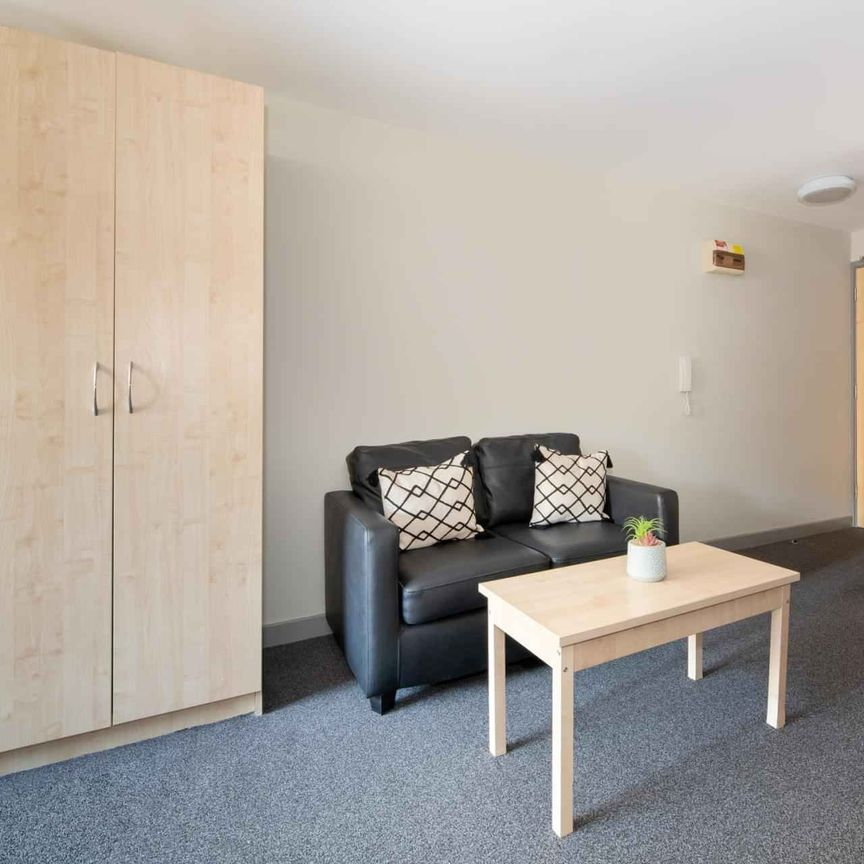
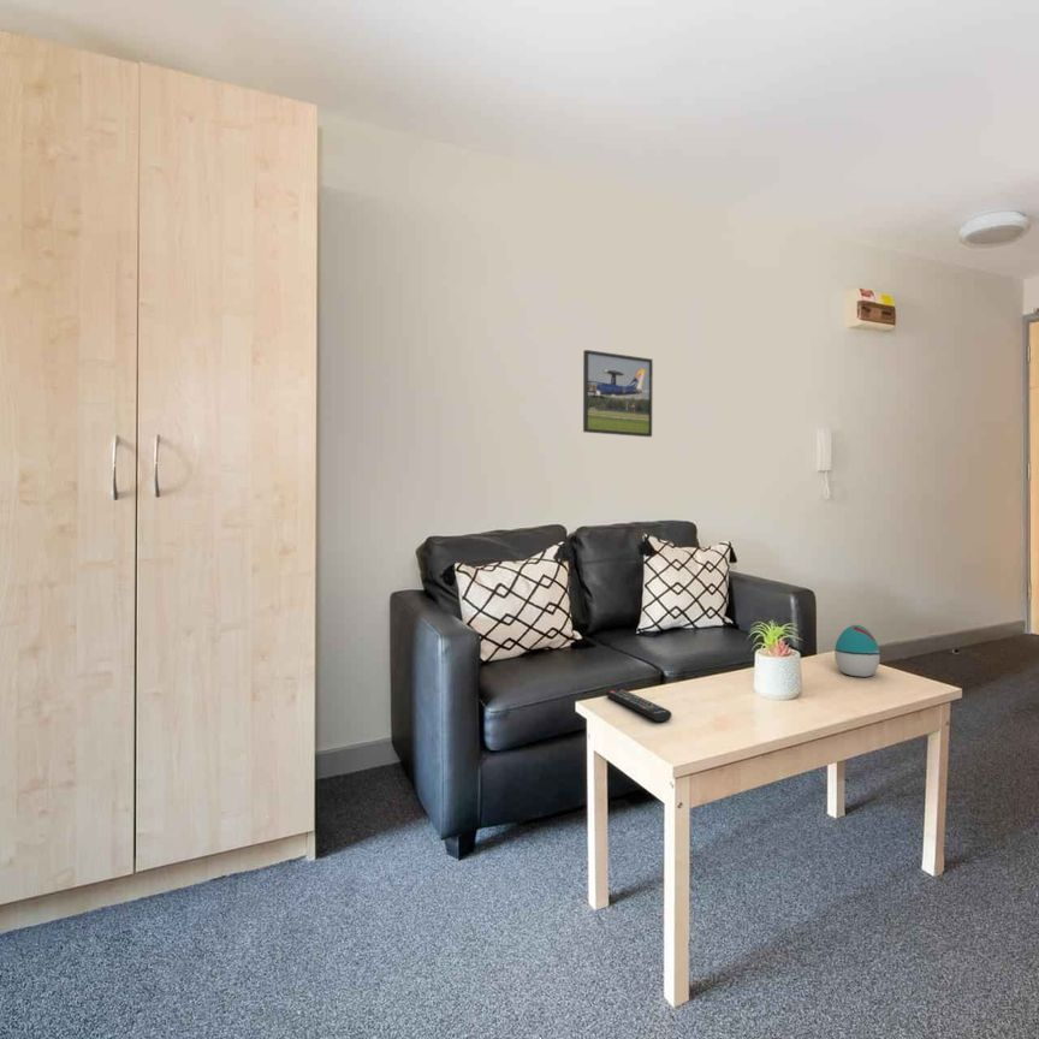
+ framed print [582,349,654,438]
+ decorative egg [833,624,881,678]
+ remote control [604,688,673,723]
